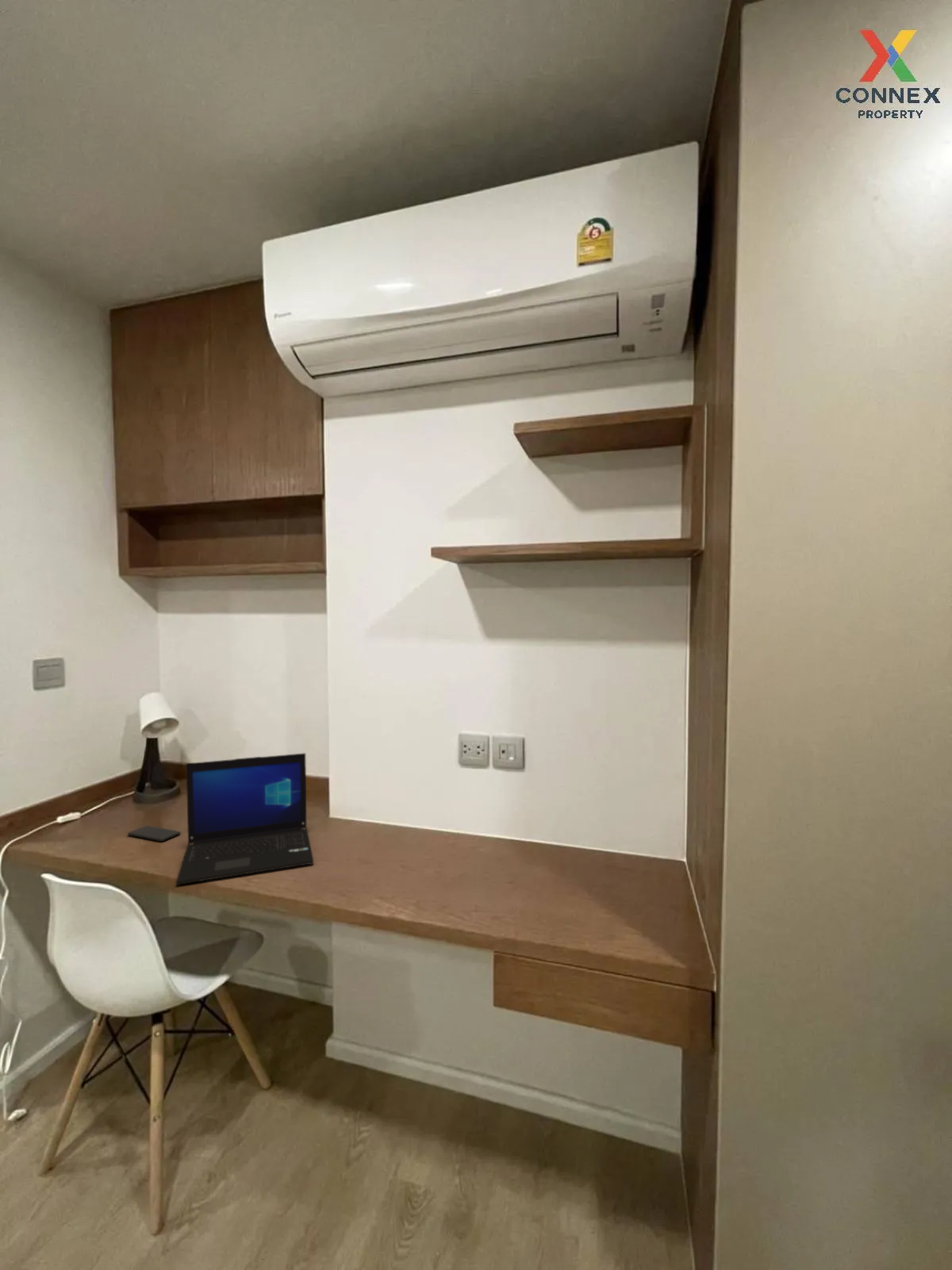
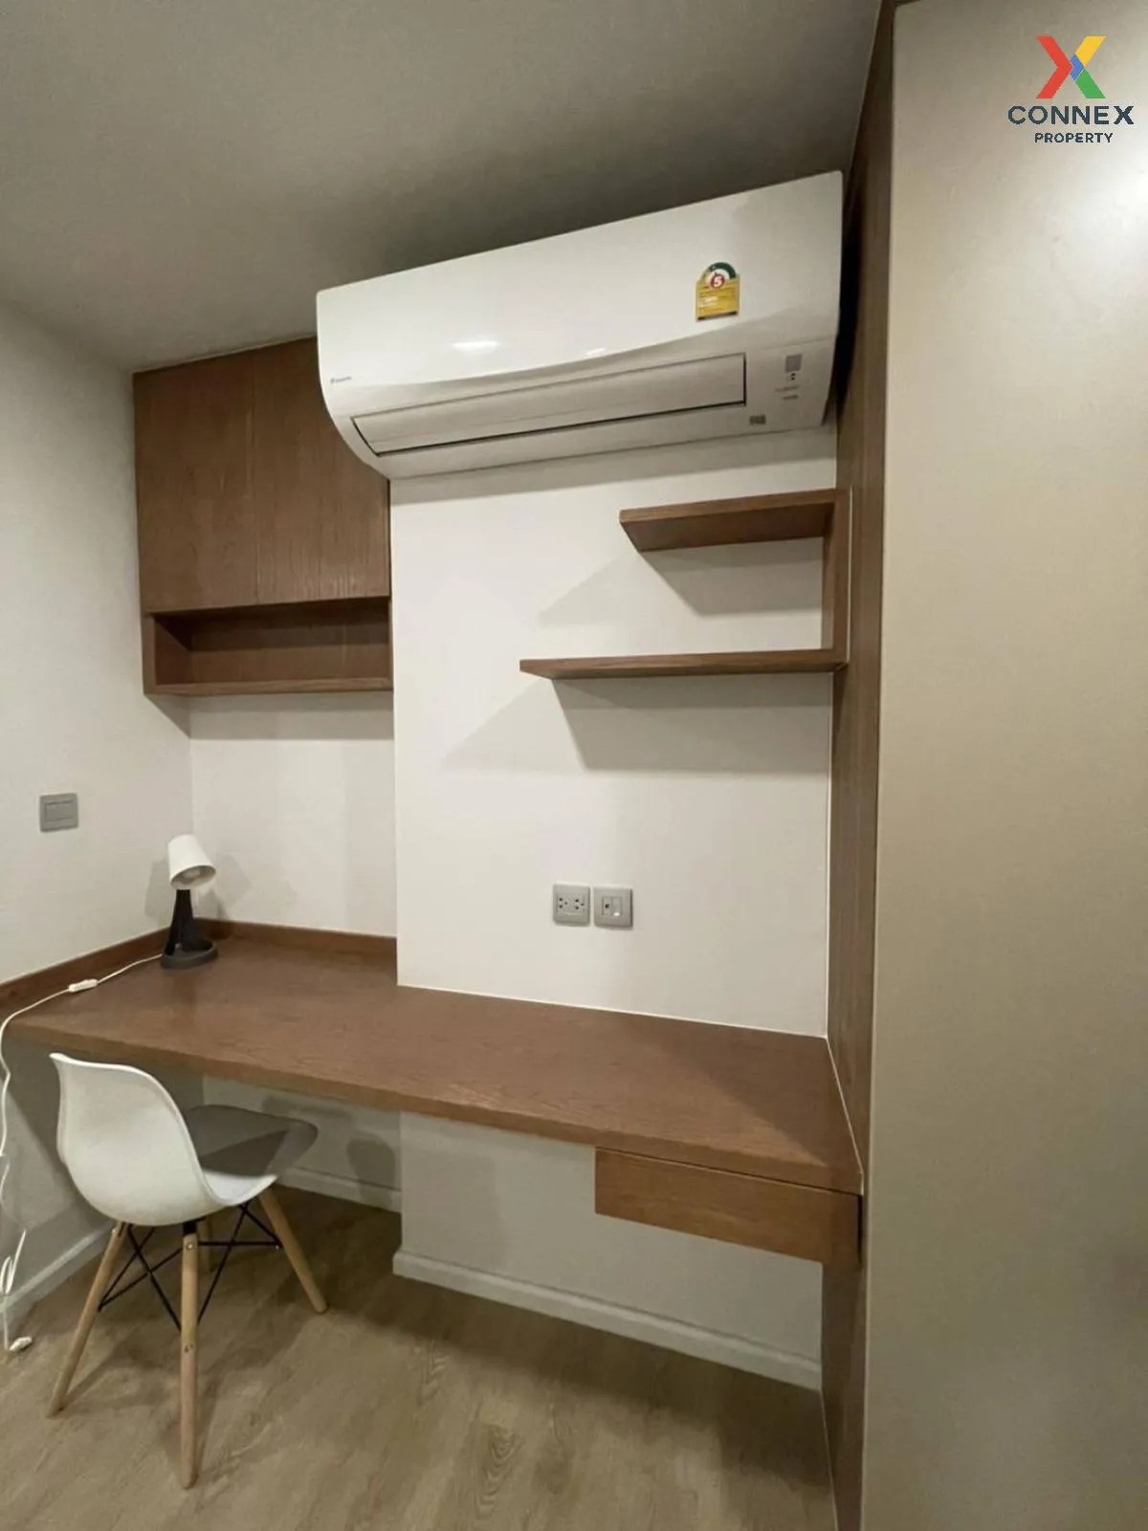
- laptop [175,752,314,885]
- smartphone [127,824,182,842]
